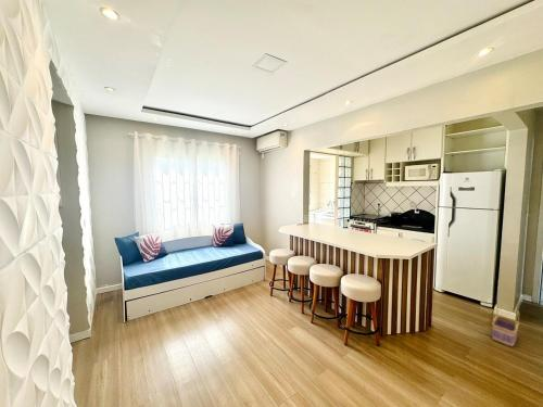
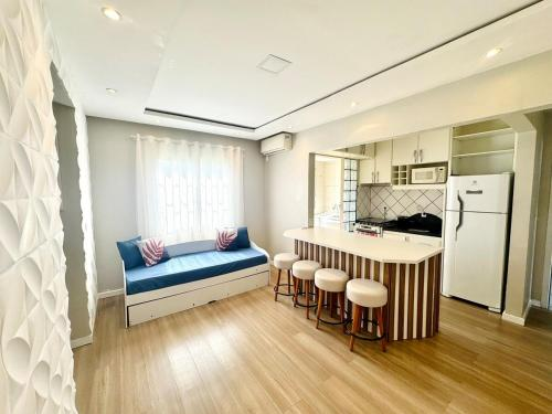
- basket [491,304,520,347]
